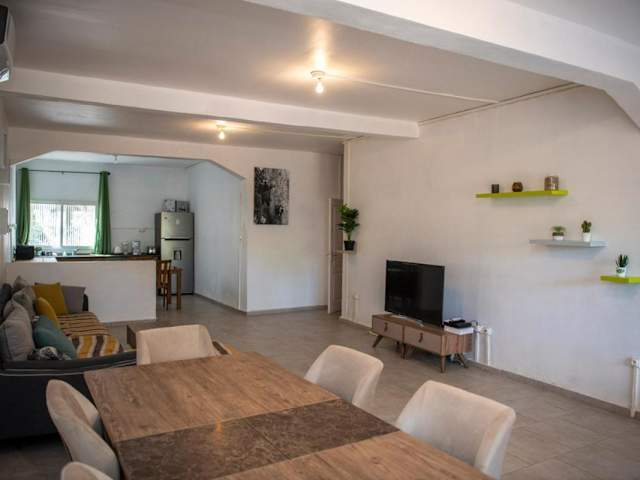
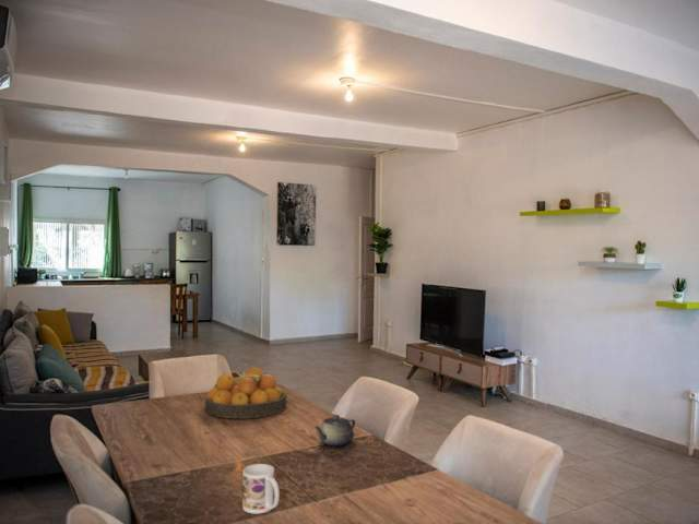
+ teapot [312,414,356,448]
+ mug [241,463,281,514]
+ fruit bowl [204,367,288,419]
